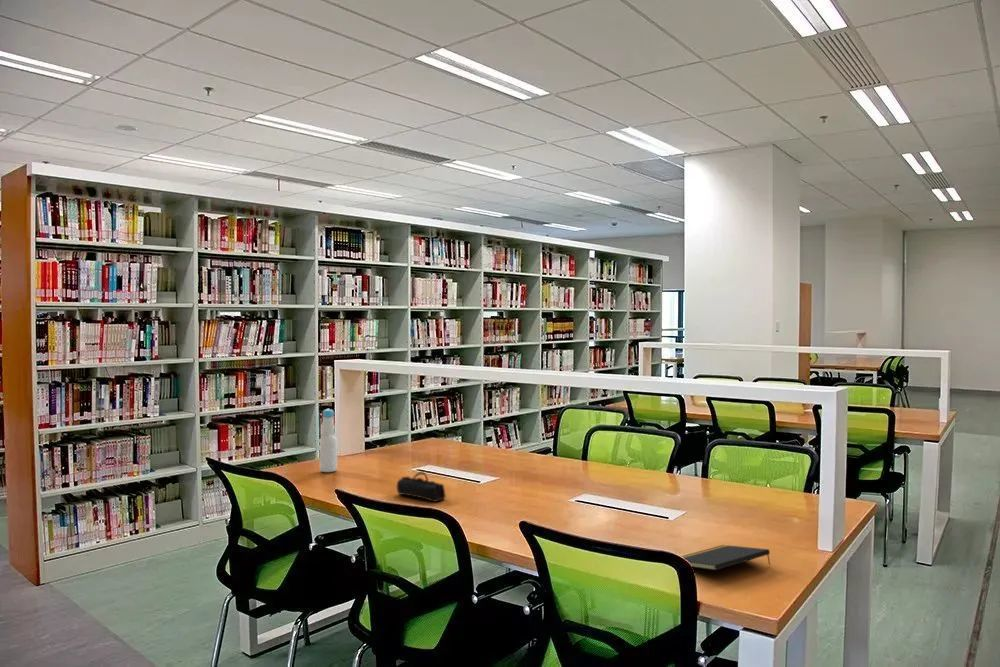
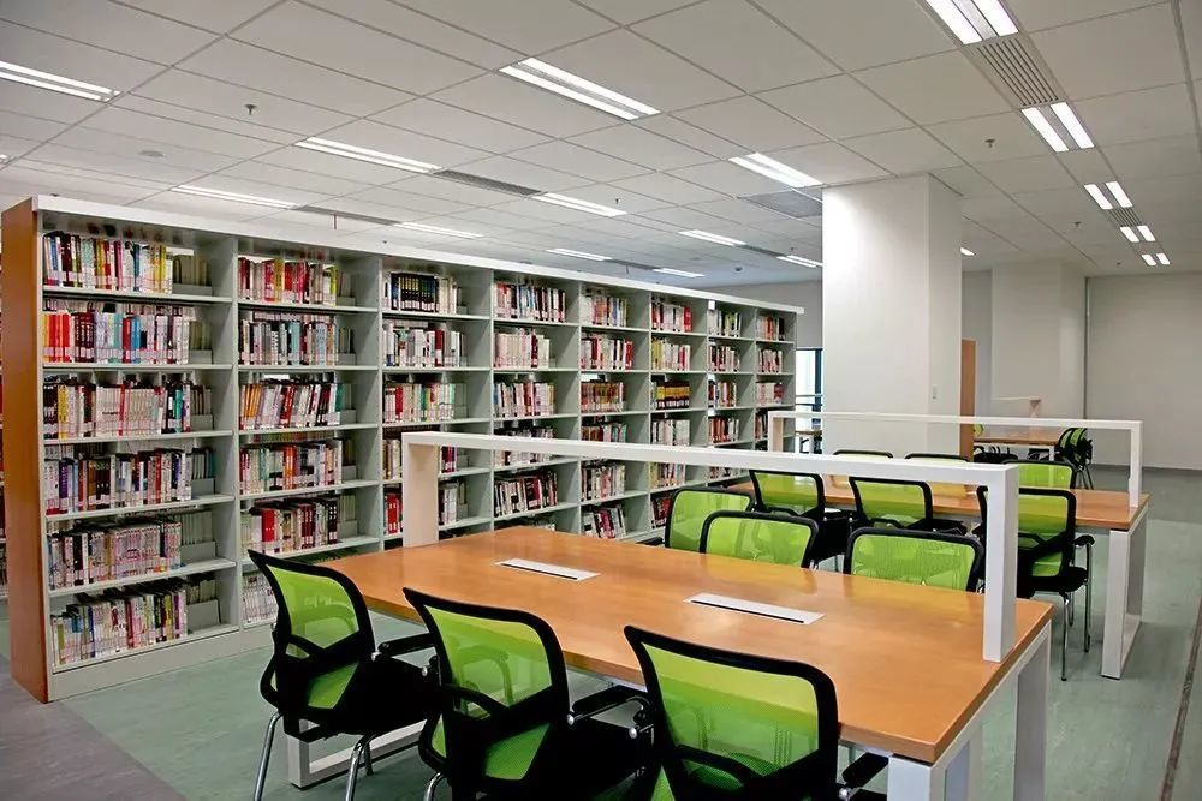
- pencil case [396,471,447,503]
- notepad [680,544,771,571]
- bottle [319,408,338,473]
